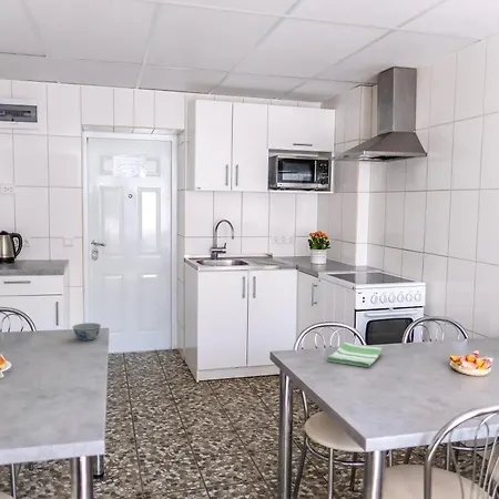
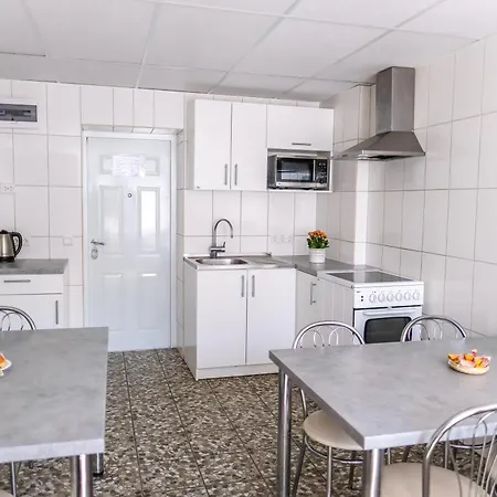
- dish towel [326,342,383,368]
- bowl [72,322,102,342]
